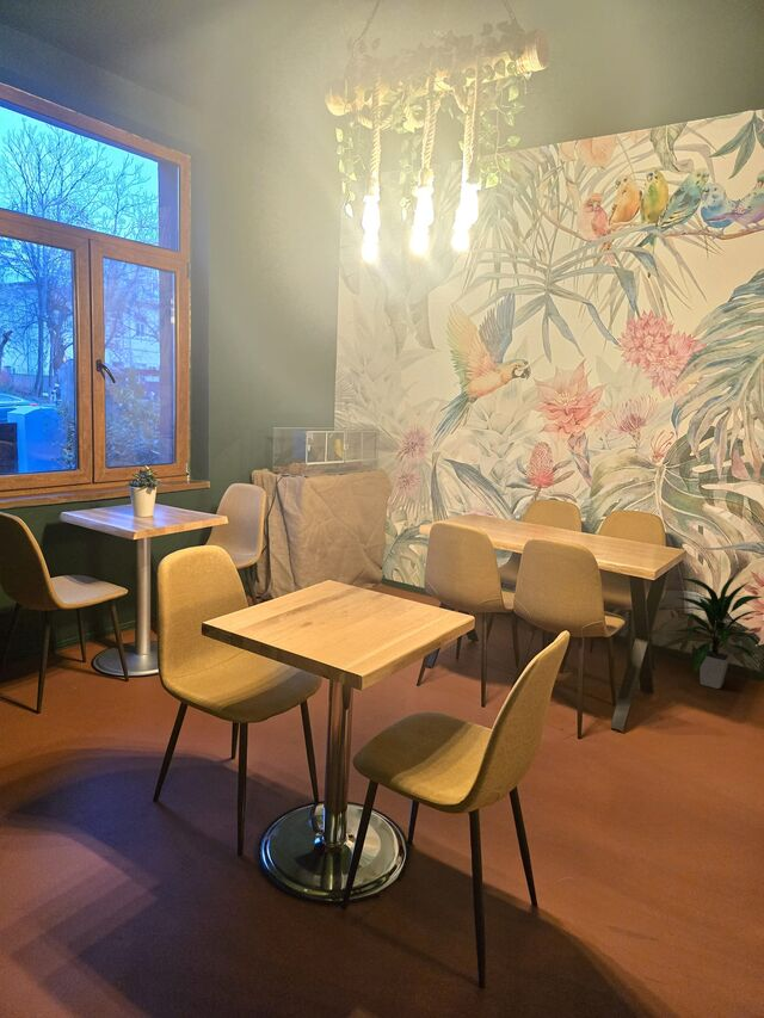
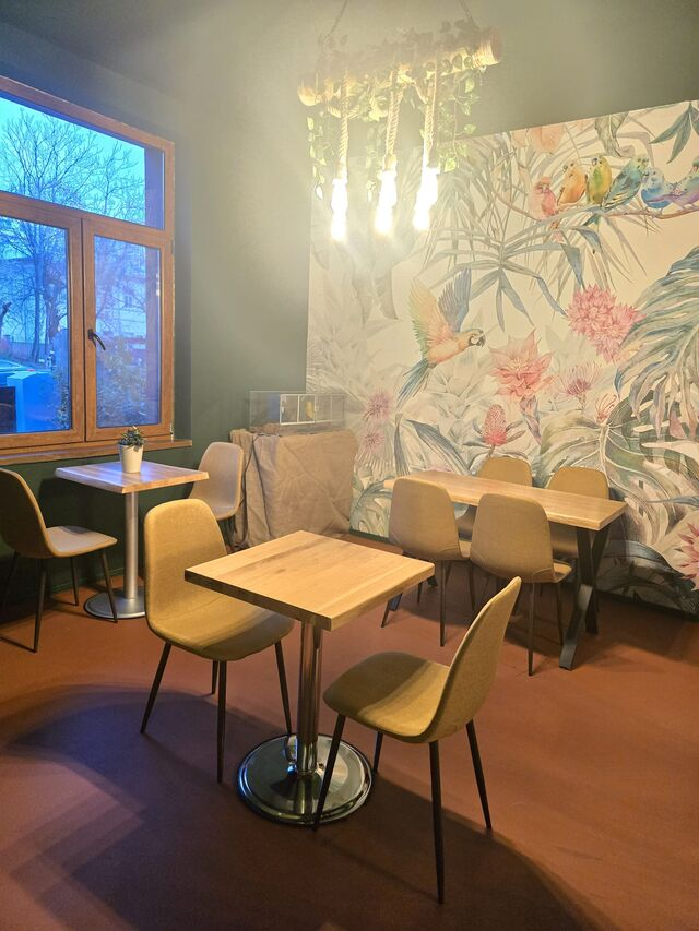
- indoor plant [671,572,764,690]
